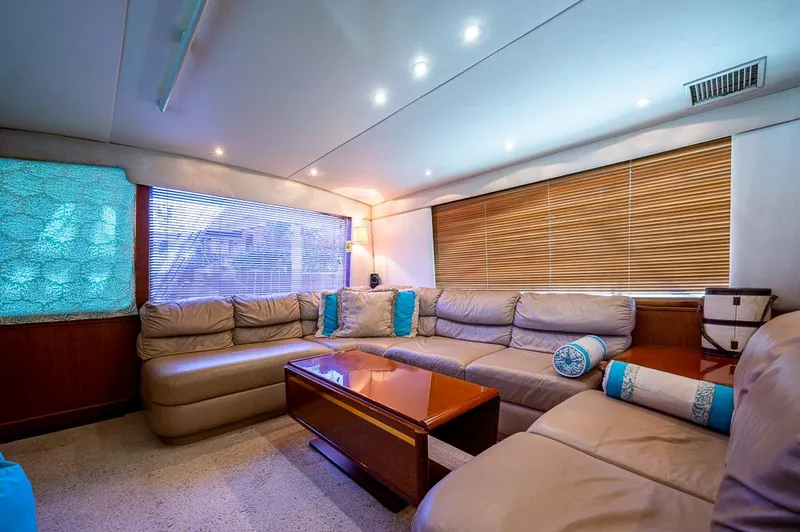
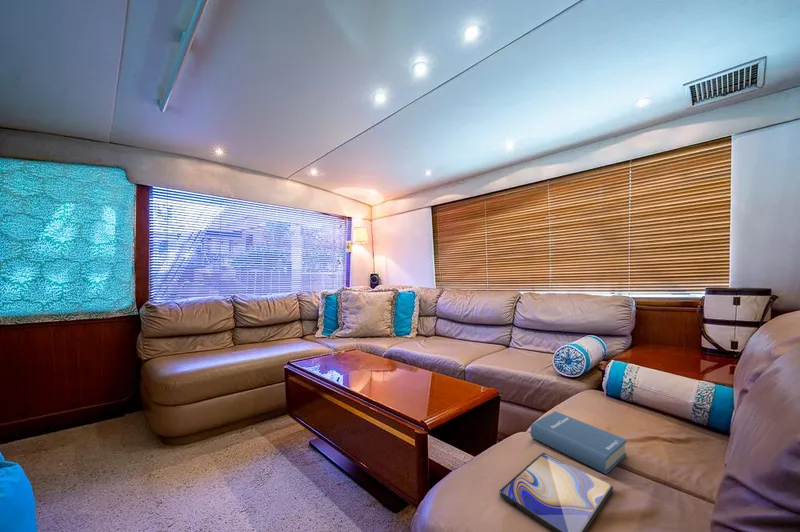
+ hardback book [530,410,628,475]
+ tablet [498,452,614,532]
